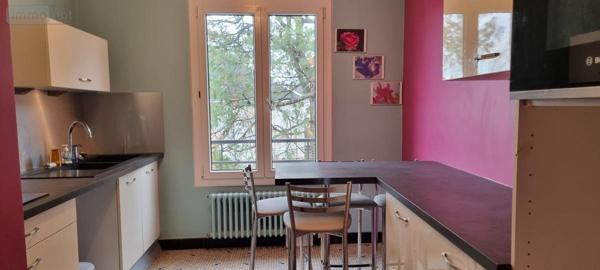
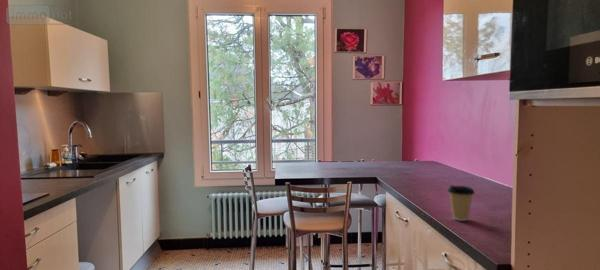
+ coffee cup [447,184,476,222]
